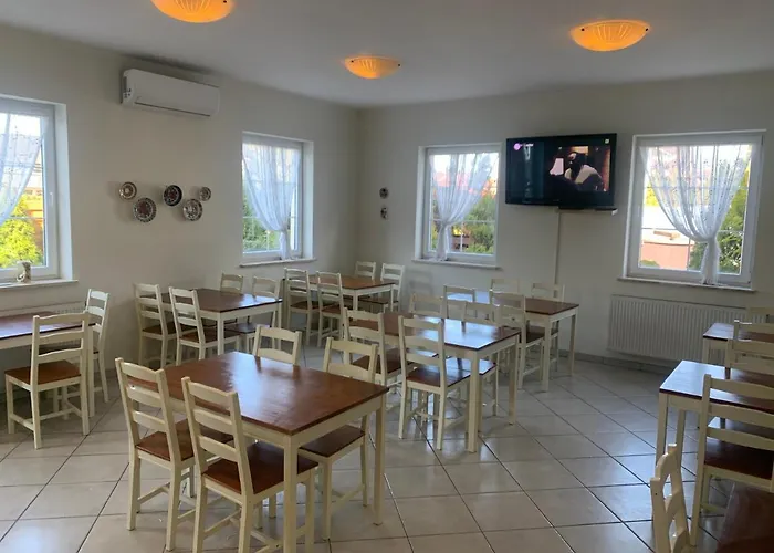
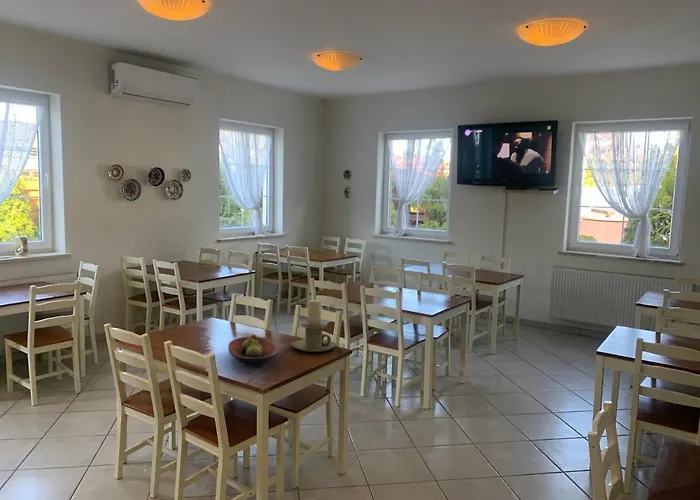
+ candle holder [290,299,337,353]
+ fruit bowl [227,333,279,368]
